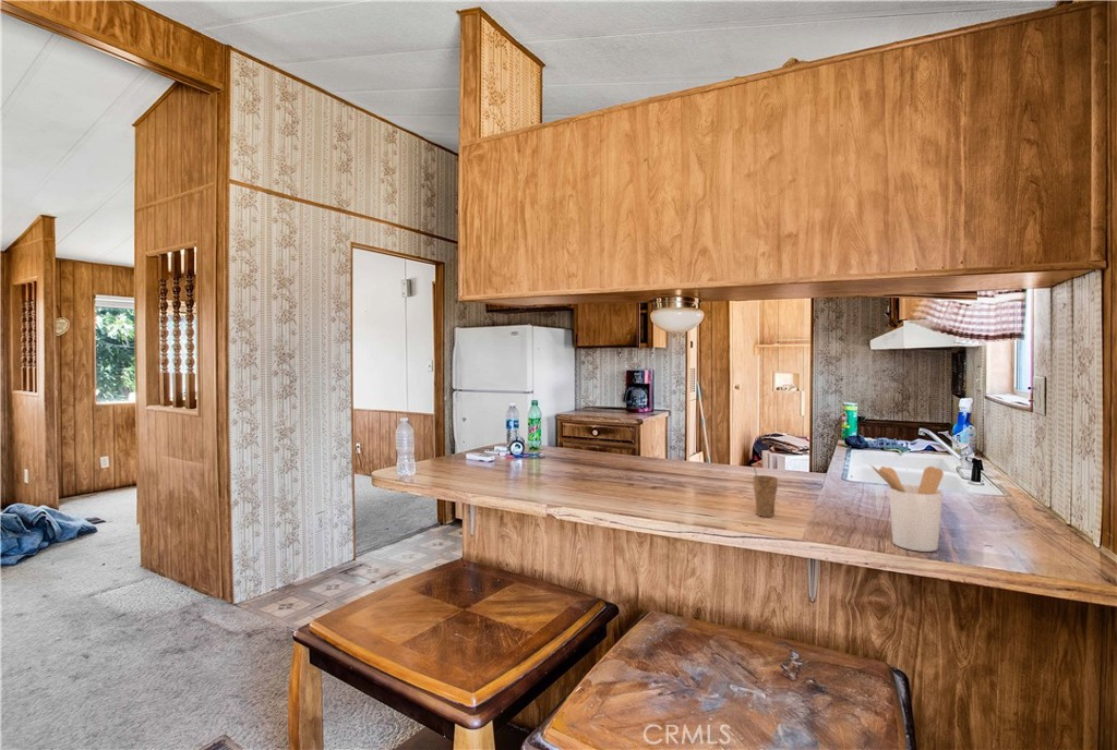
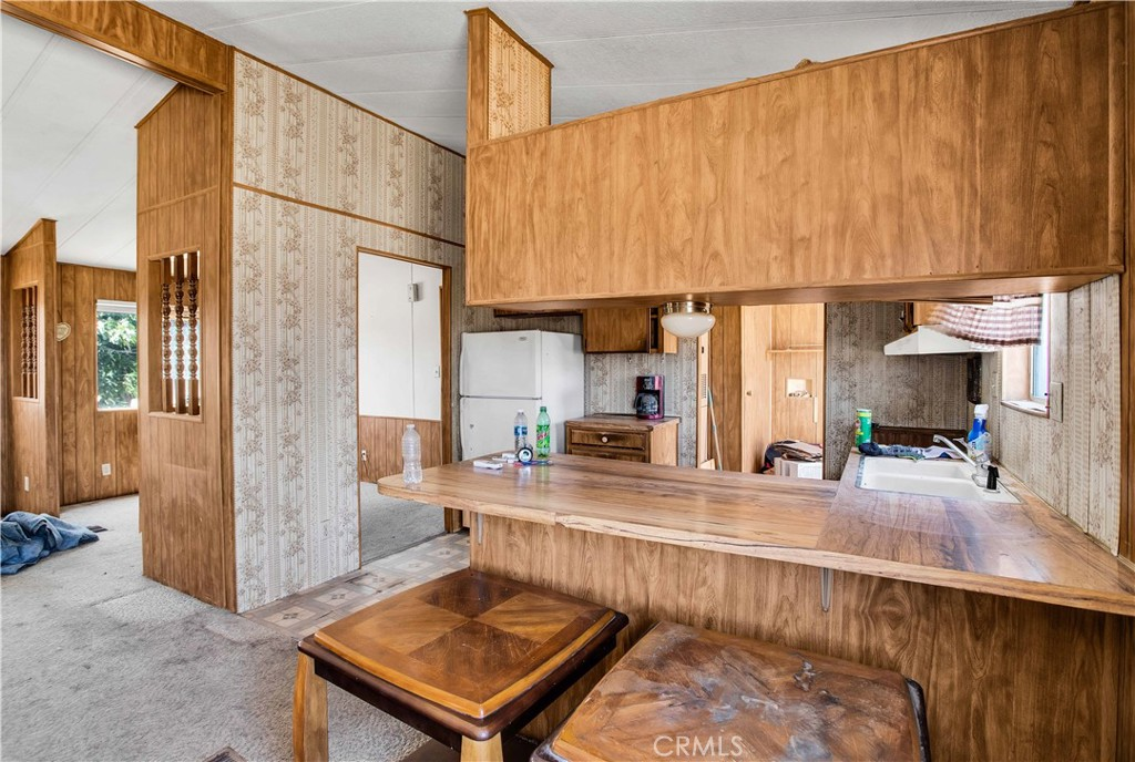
- cup [752,465,779,518]
- utensil holder [868,463,945,553]
